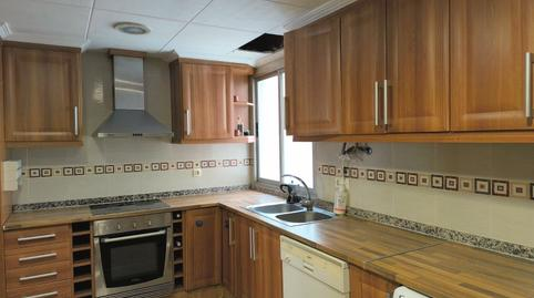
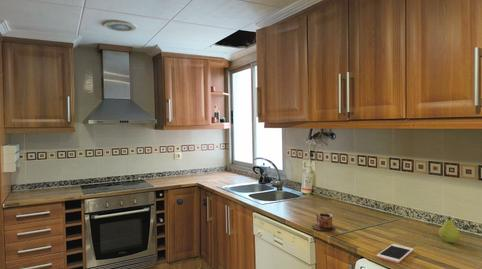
+ mug [311,212,336,232]
+ cell phone [376,243,415,264]
+ fruit [438,215,461,244]
